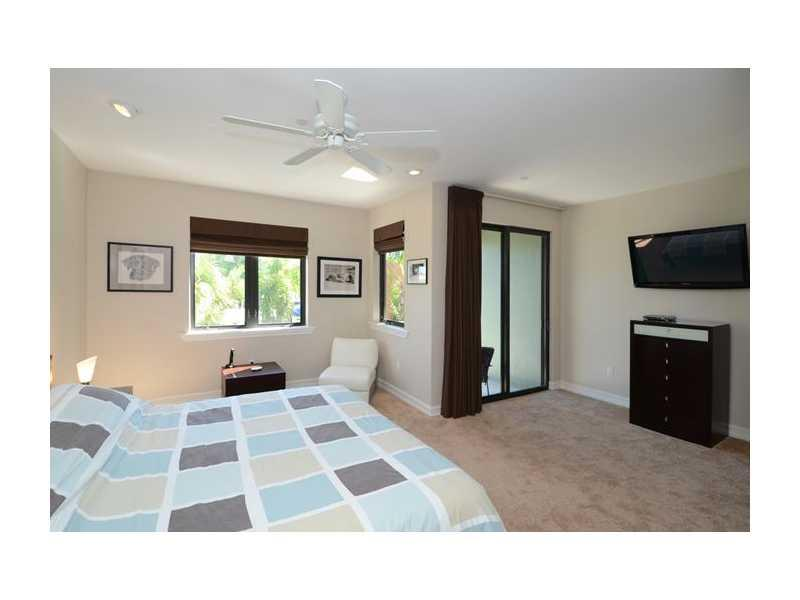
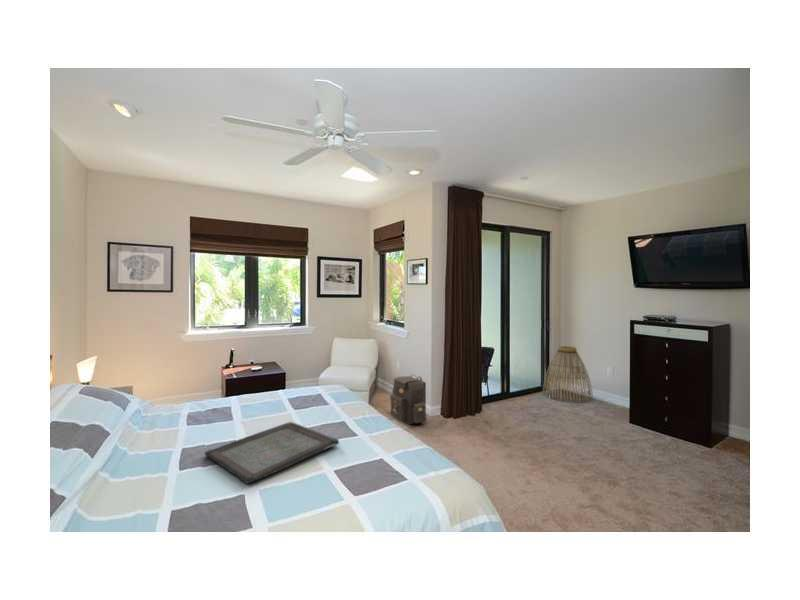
+ basket [541,345,594,403]
+ backpack [389,373,428,425]
+ serving tray [204,421,340,485]
